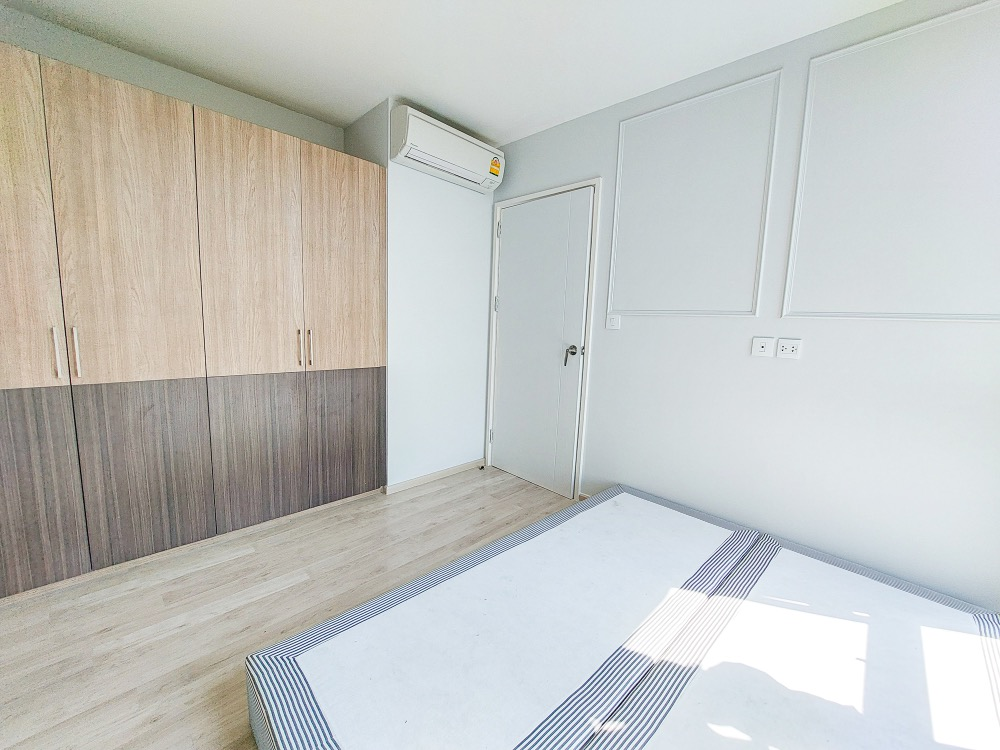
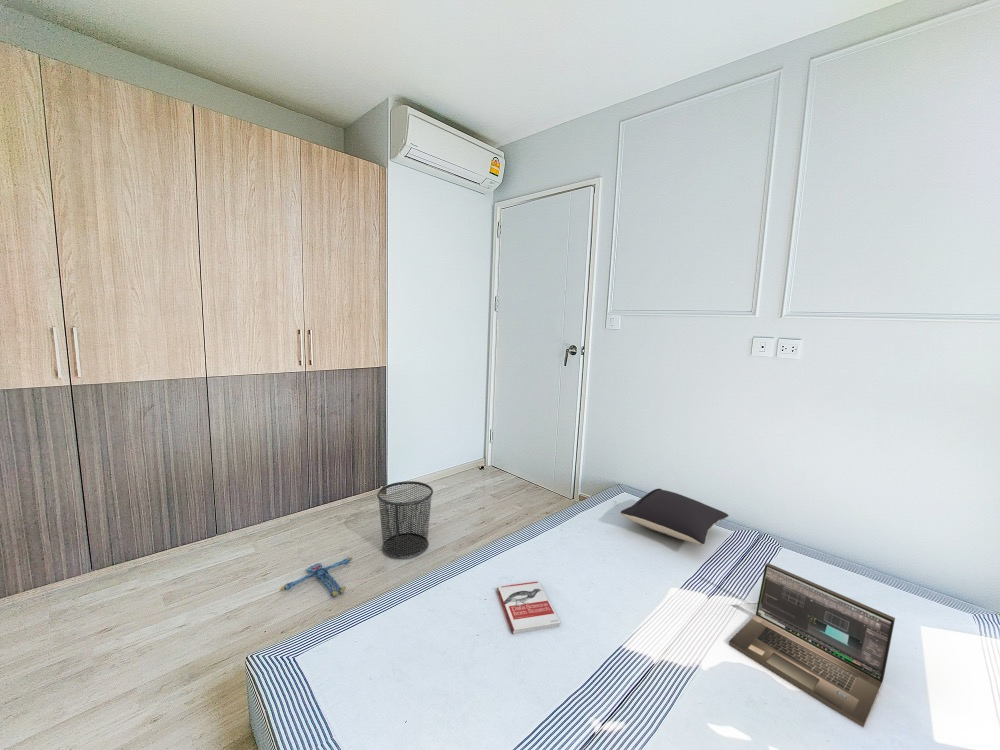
+ laptop [728,562,896,728]
+ book [496,580,561,635]
+ pillow [620,488,730,546]
+ waste bin [376,480,434,560]
+ plush toy [280,556,353,599]
